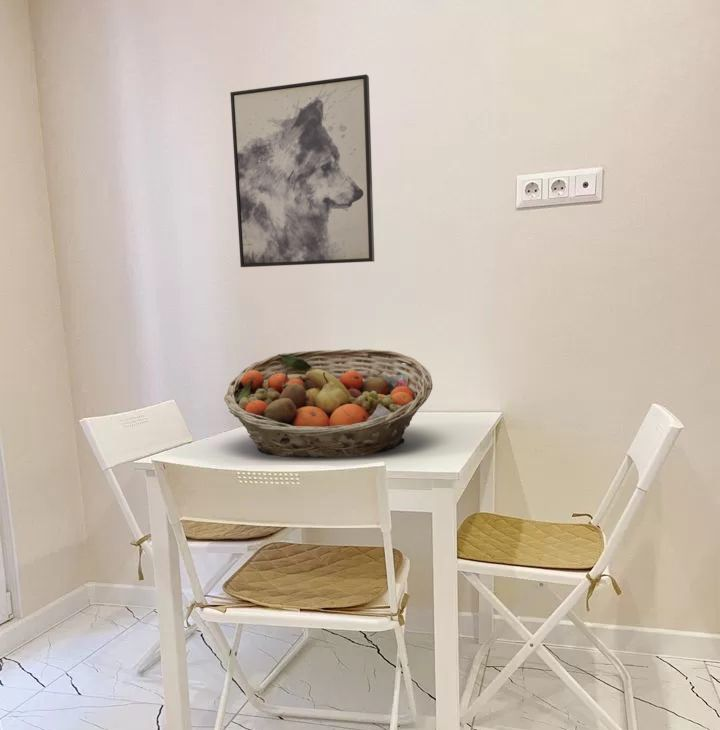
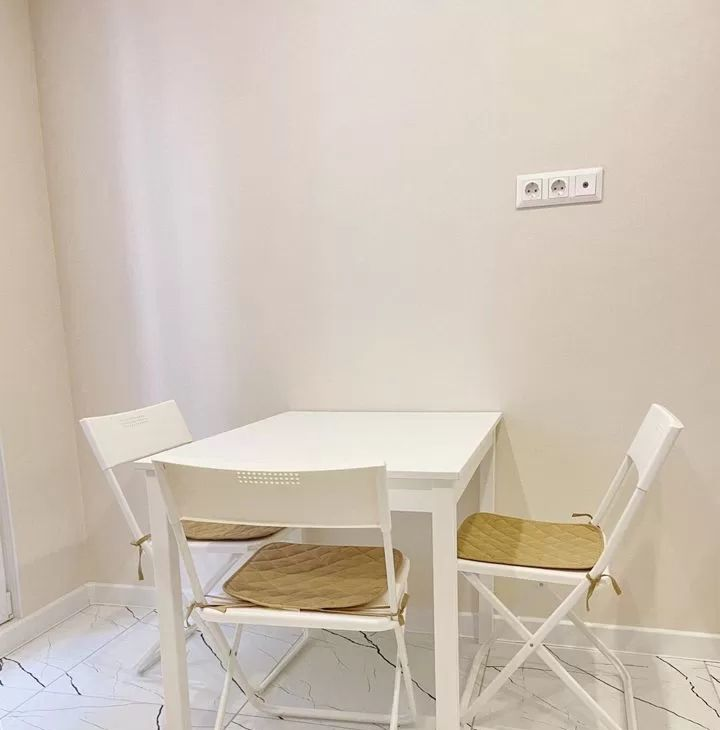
- fruit basket [223,348,434,458]
- wall art [229,73,375,268]
